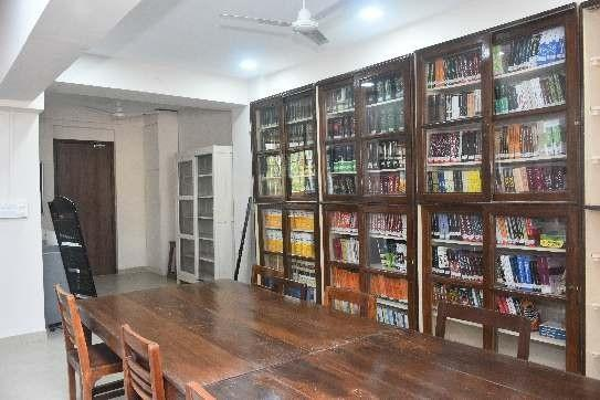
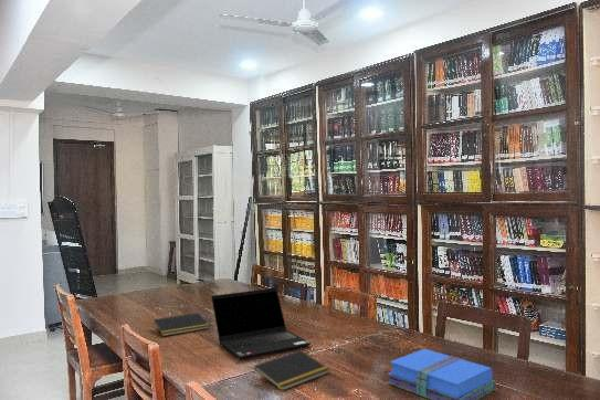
+ books [386,348,497,400]
+ notepad [252,349,330,392]
+ notepad [152,312,210,337]
+ laptop computer [211,287,313,360]
